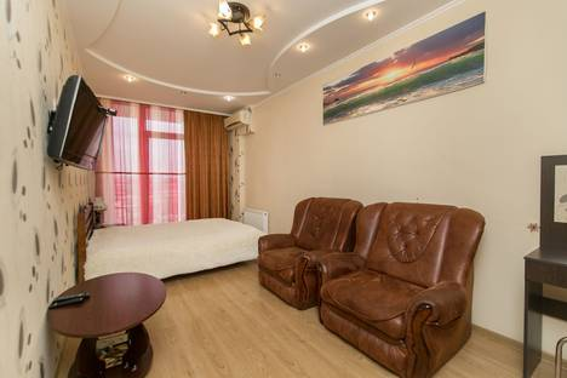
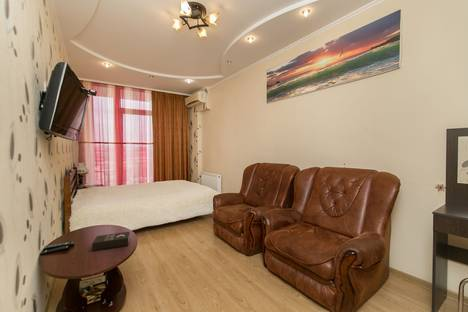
+ book [91,231,131,252]
